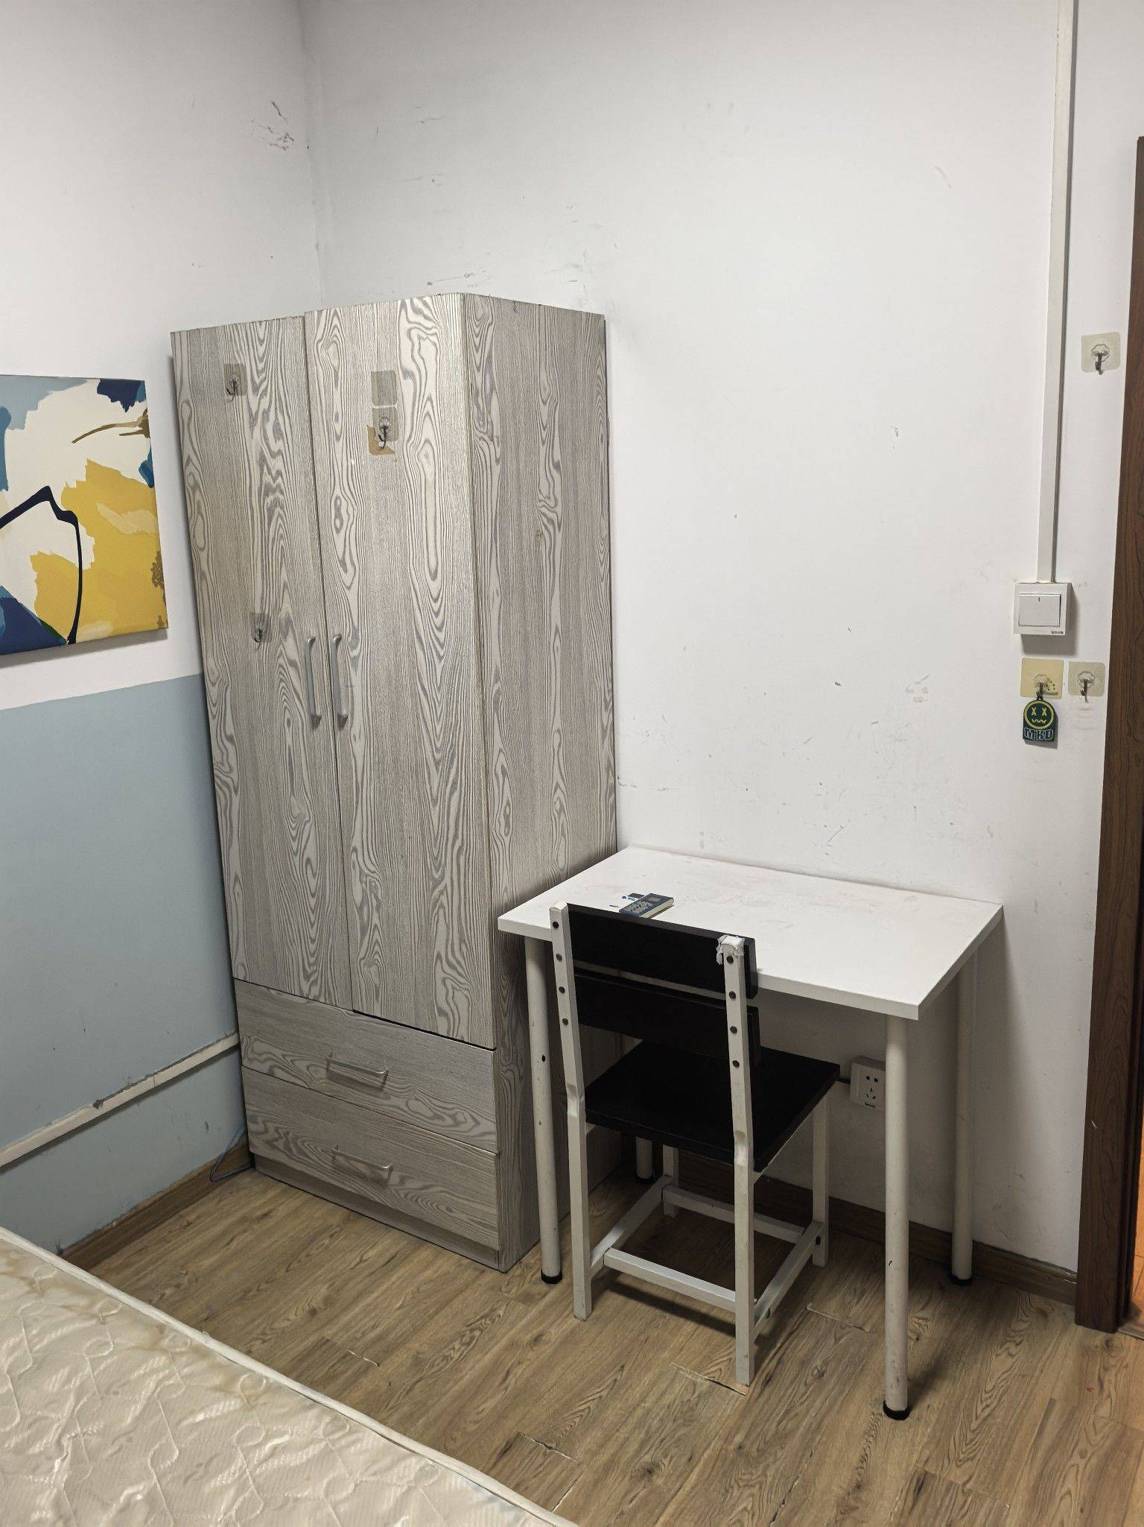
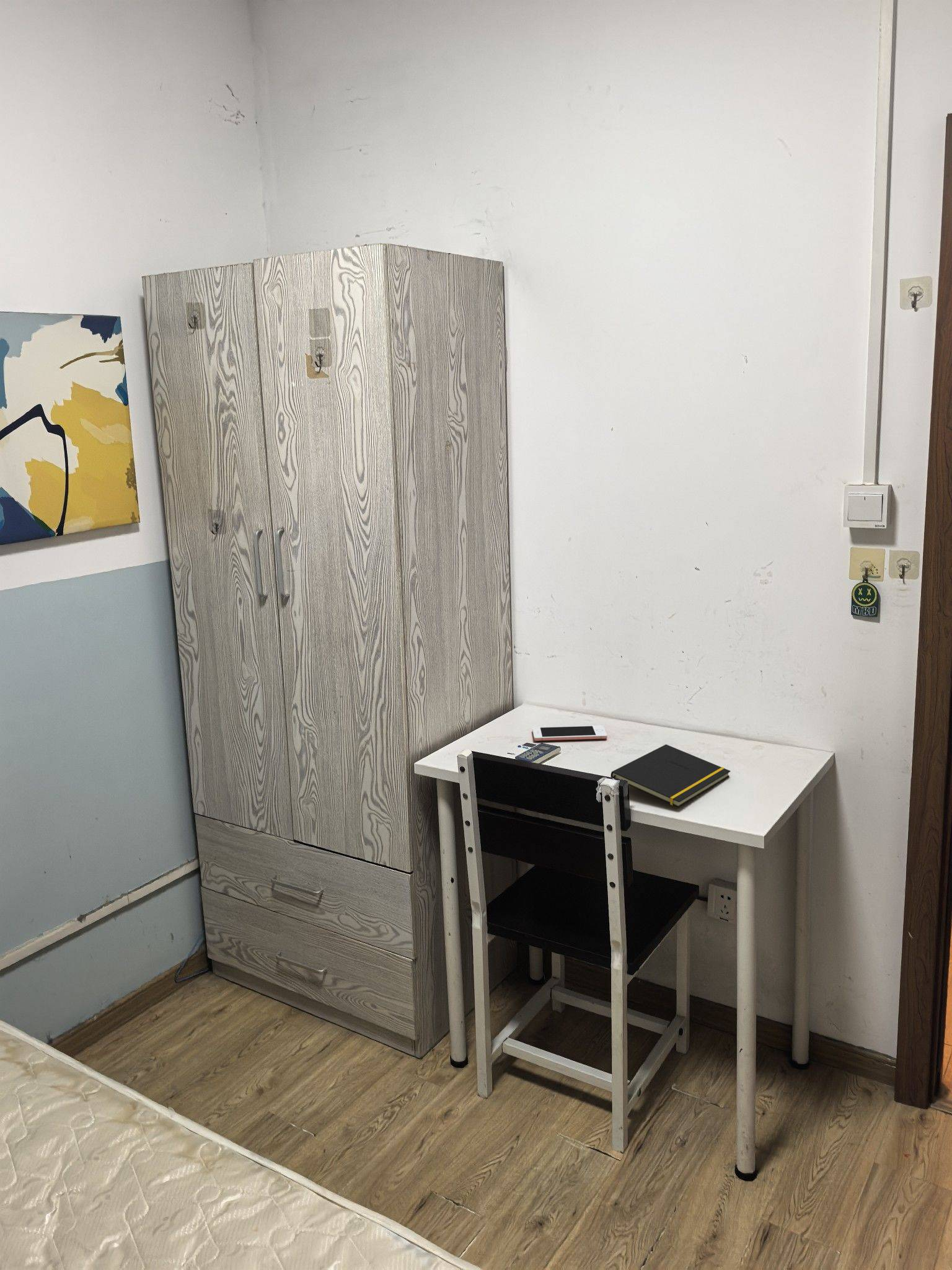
+ notepad [610,744,731,808]
+ cell phone [532,725,608,742]
